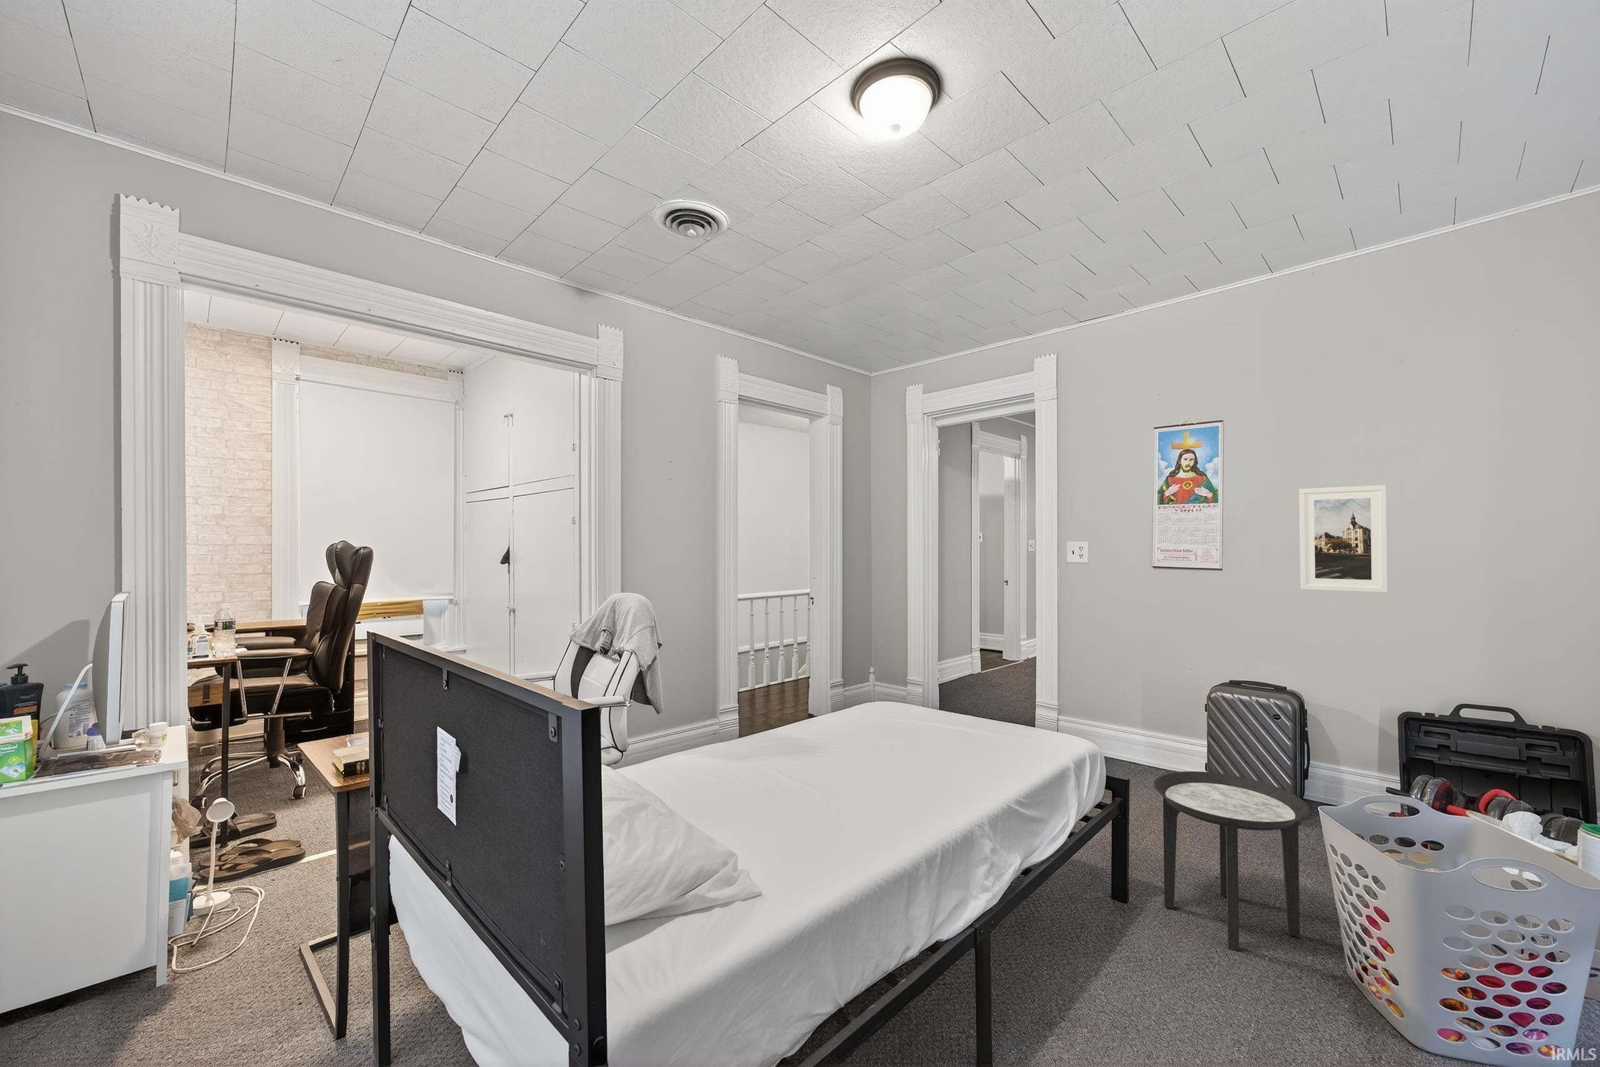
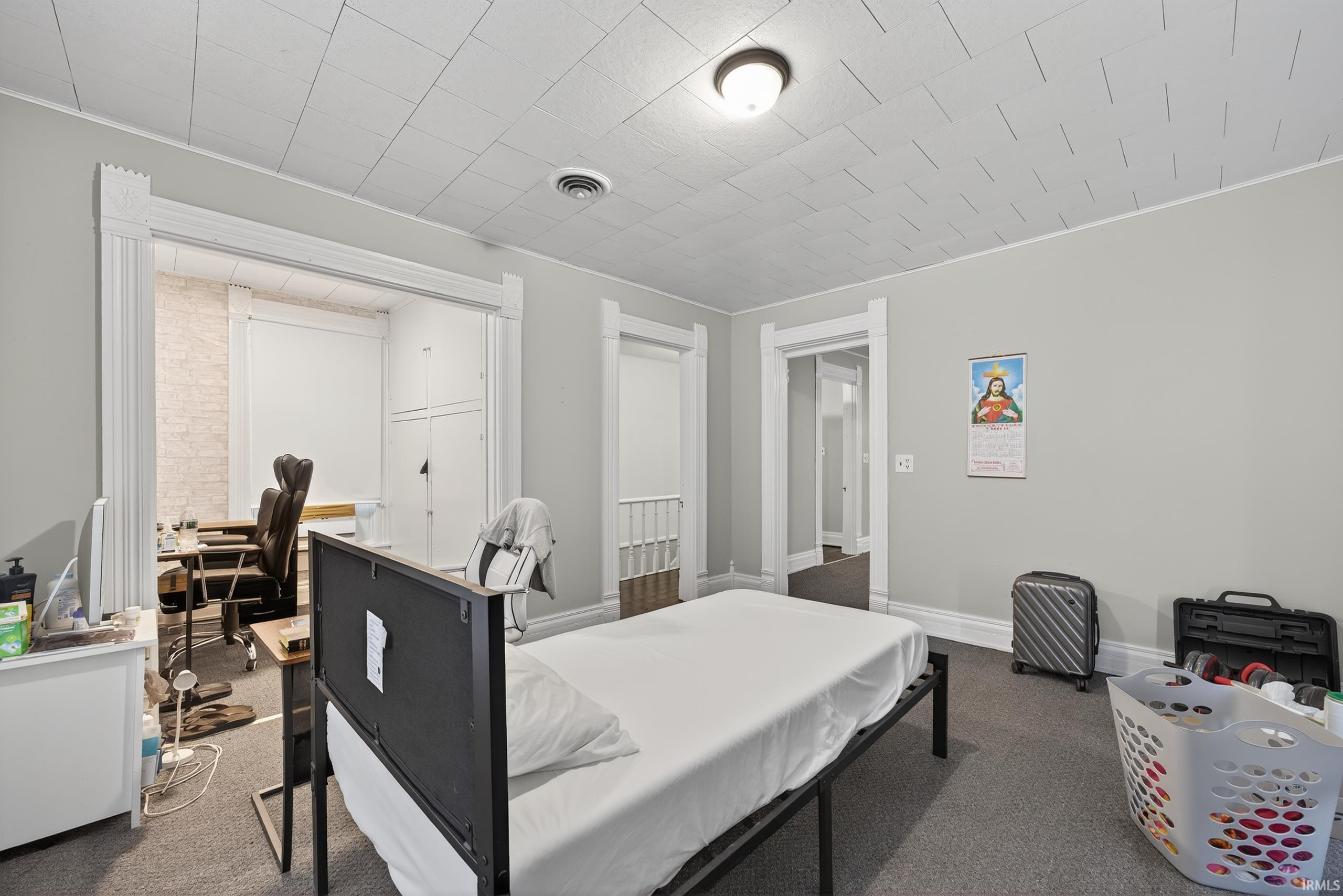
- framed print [1299,485,1389,593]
- side table [1153,770,1310,951]
